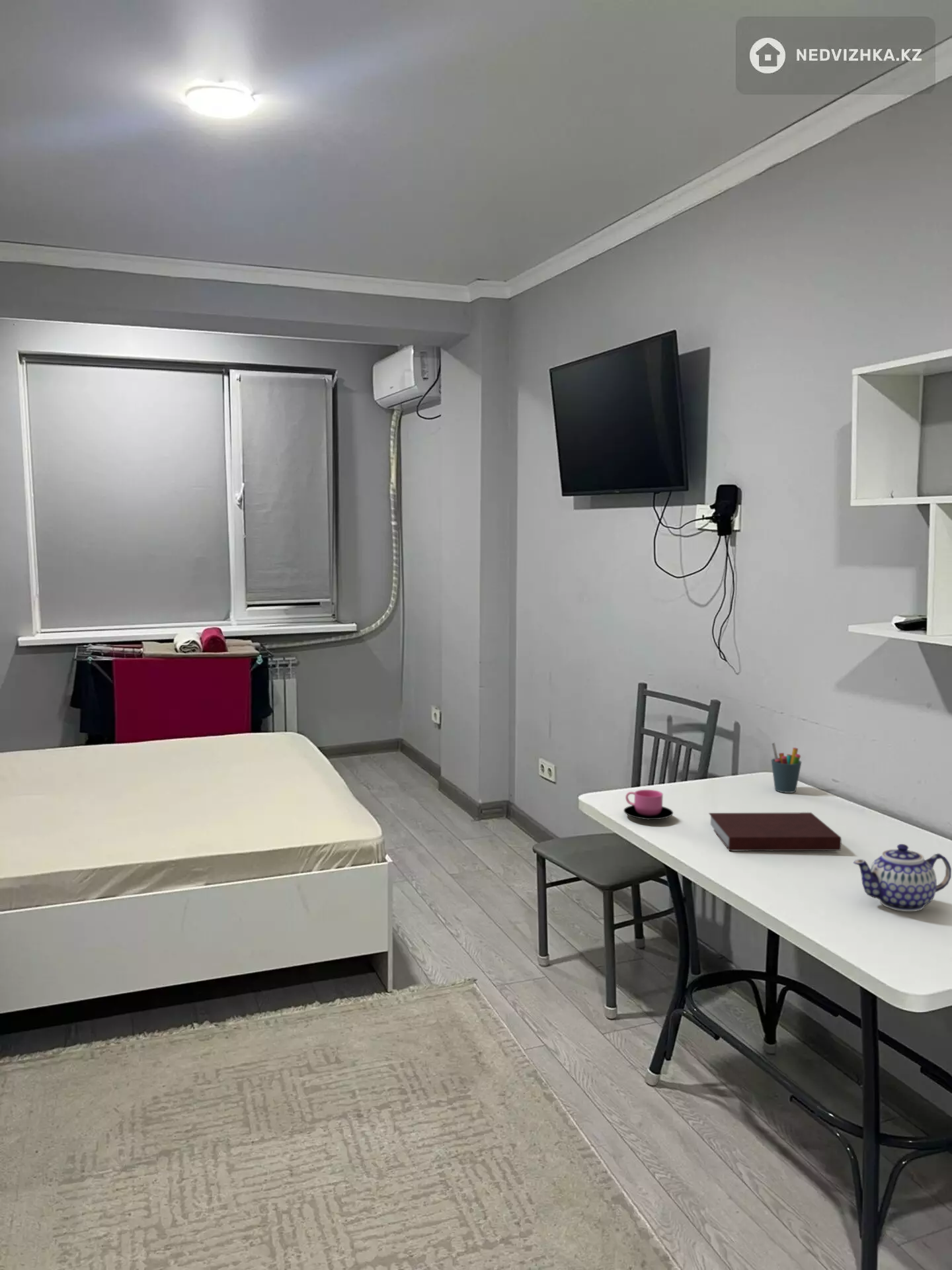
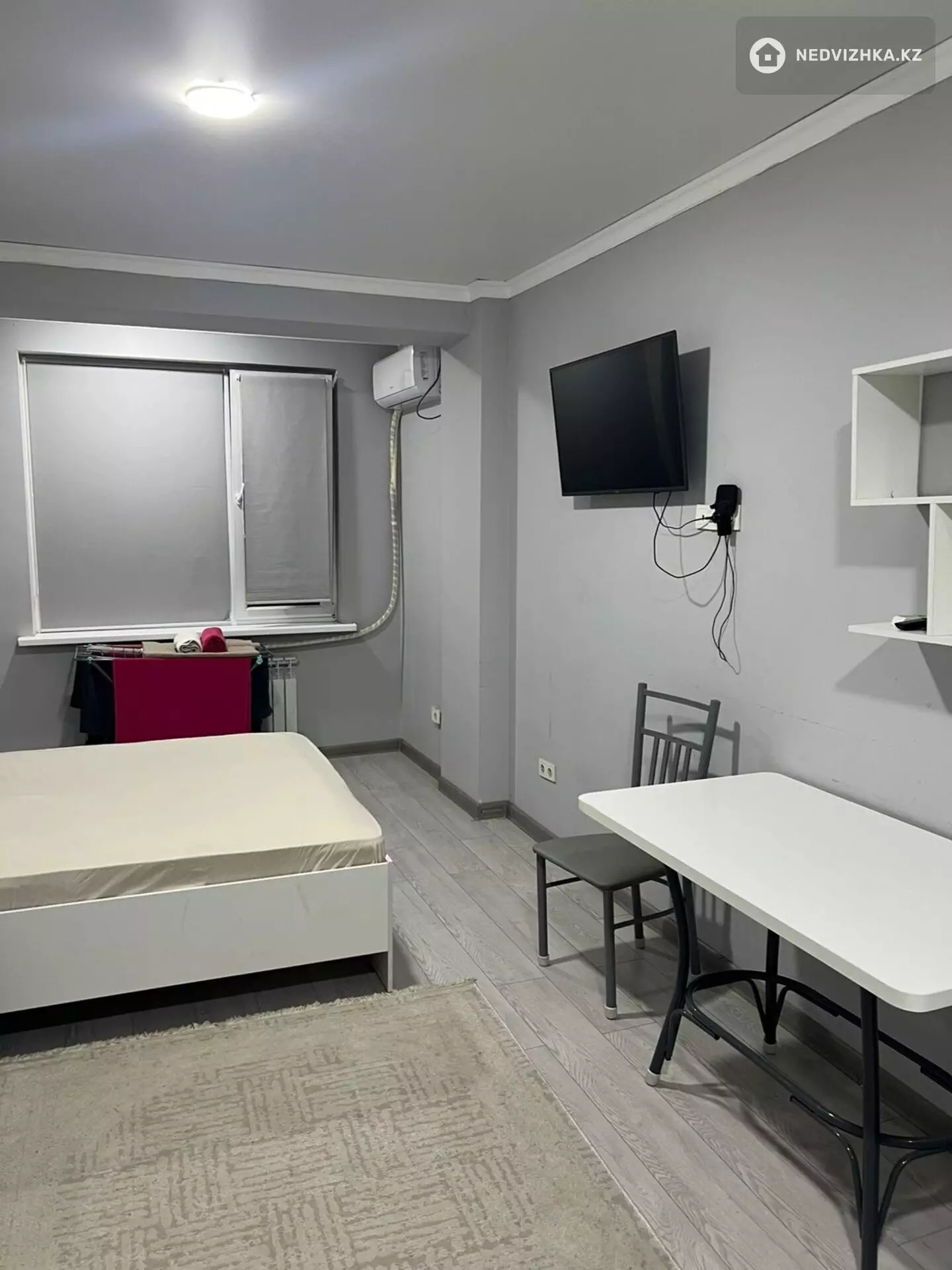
- pen holder [771,742,802,794]
- teapot [853,843,952,912]
- cup [623,789,674,820]
- notebook [708,812,842,851]
